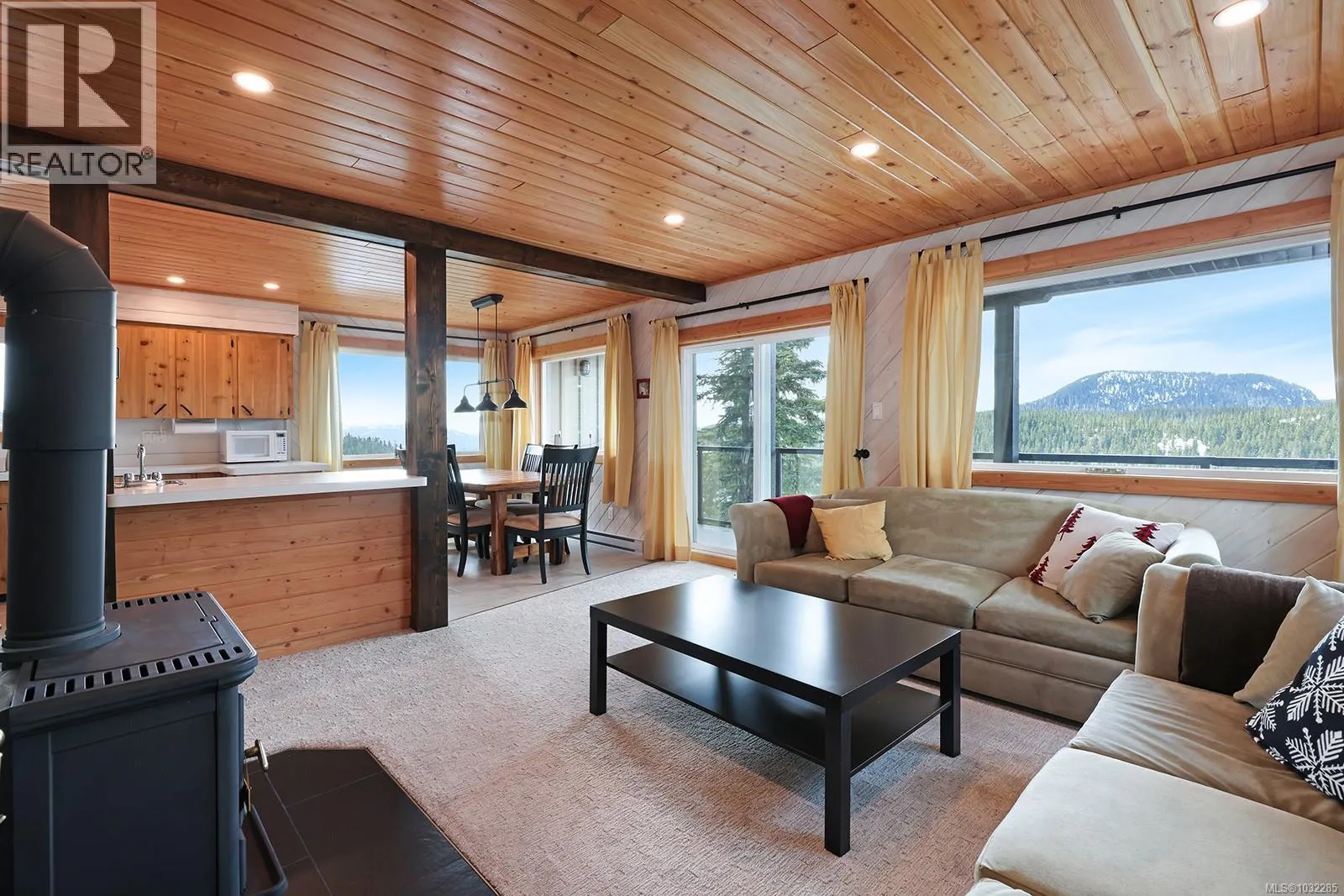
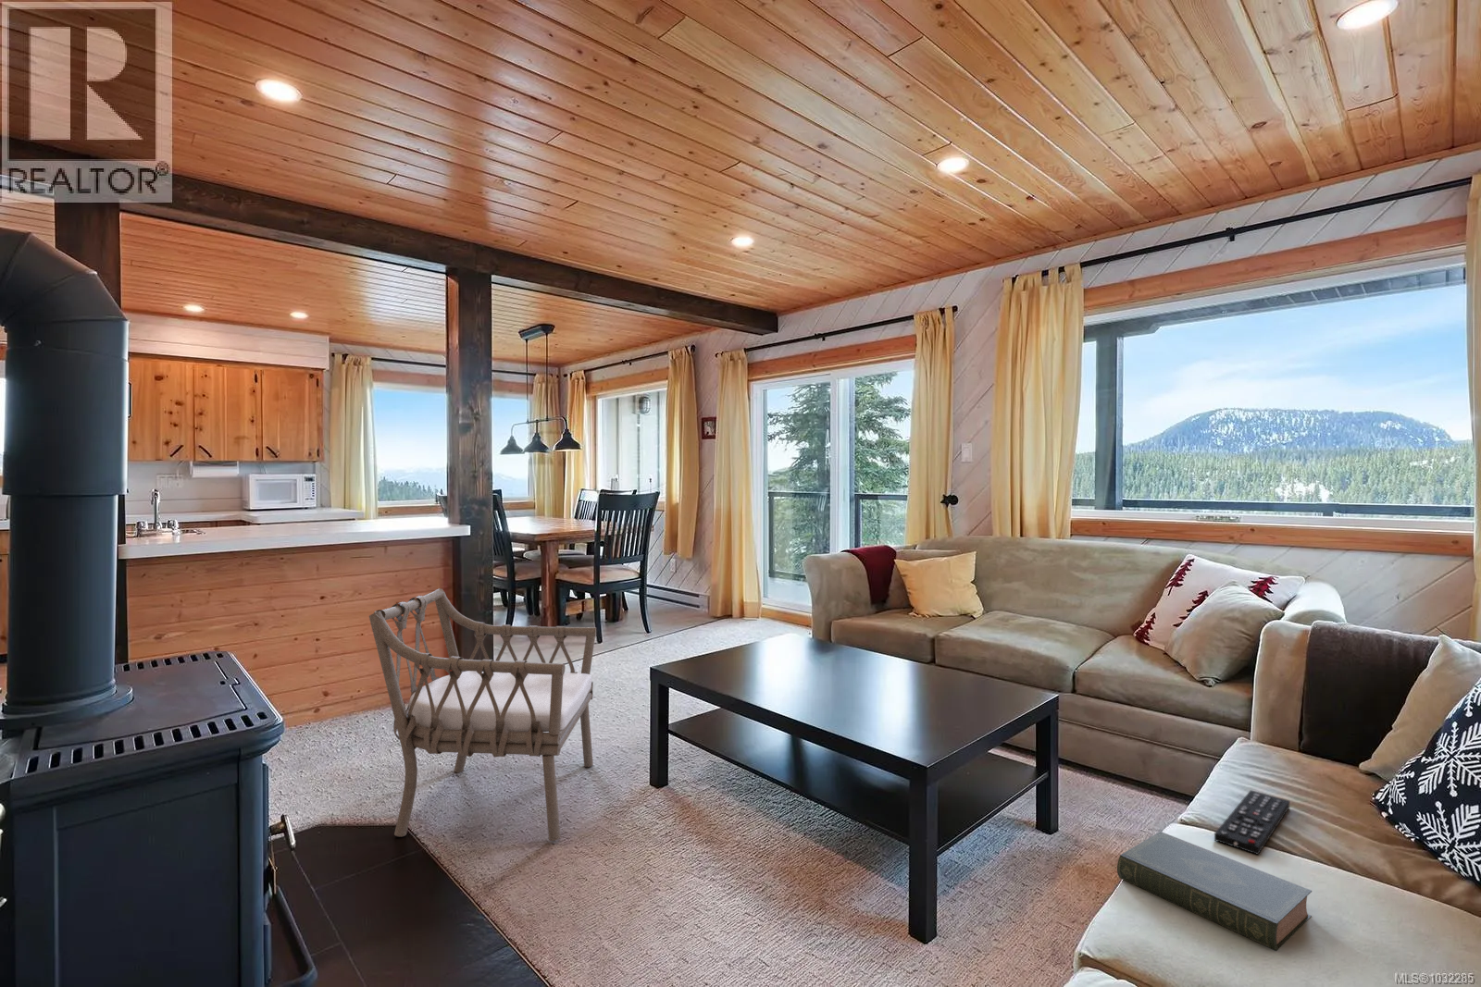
+ book [1116,831,1312,952]
+ armchair [368,587,597,842]
+ remote control [1213,789,1290,856]
